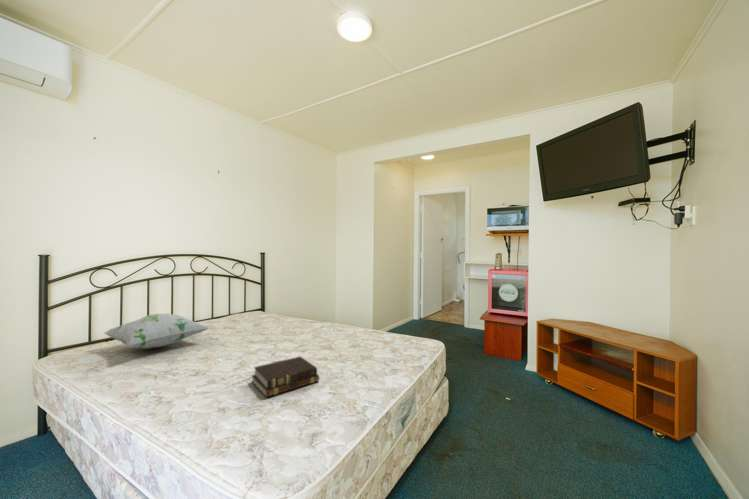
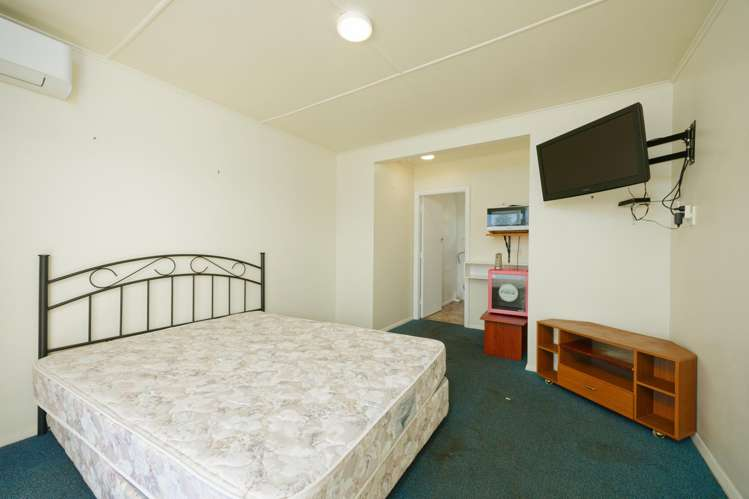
- bible [250,355,320,398]
- decorative pillow [103,313,210,350]
